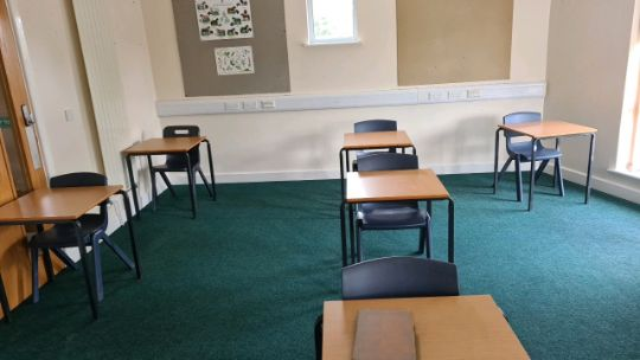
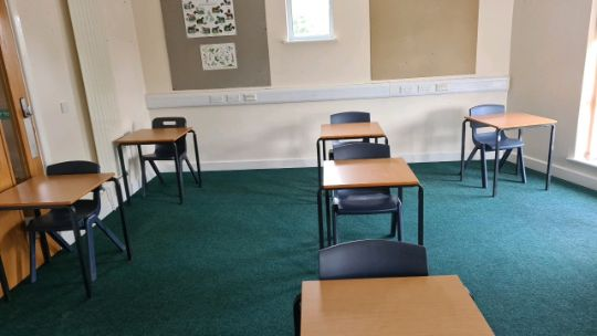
- notebook [351,308,417,360]
